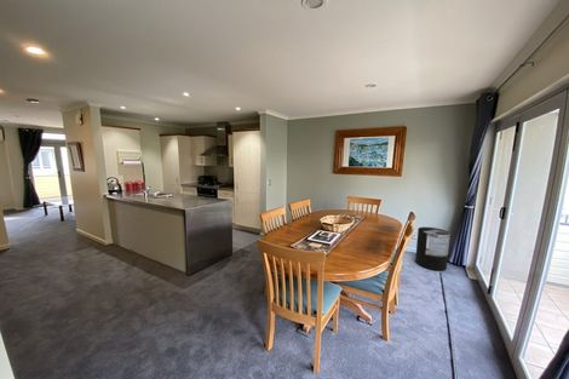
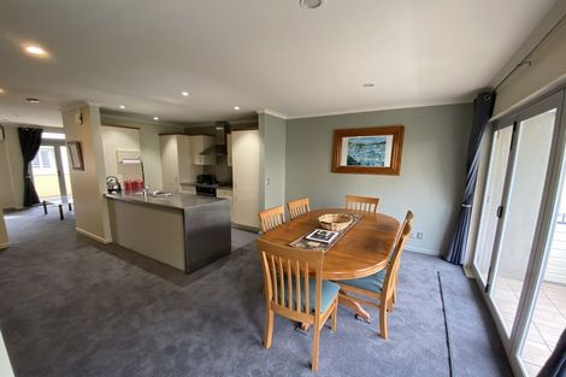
- trash can [414,226,452,272]
